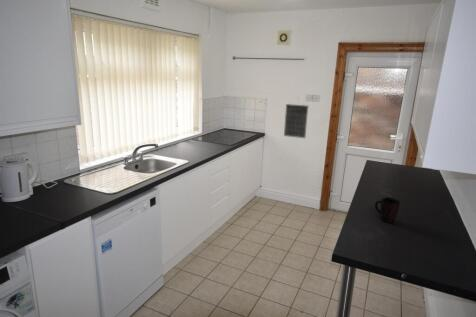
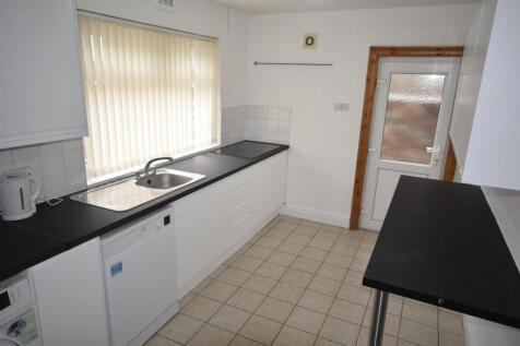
- calendar [283,96,310,139]
- mug [374,196,401,224]
